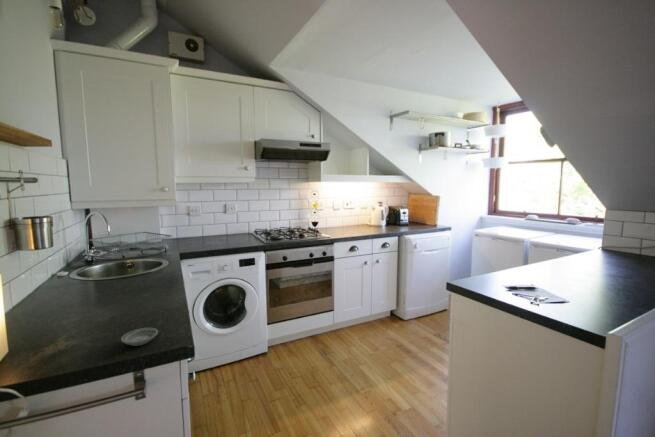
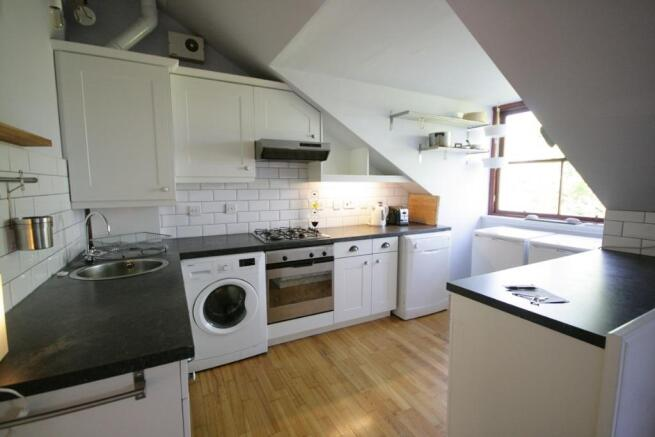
- saucer [120,327,159,347]
